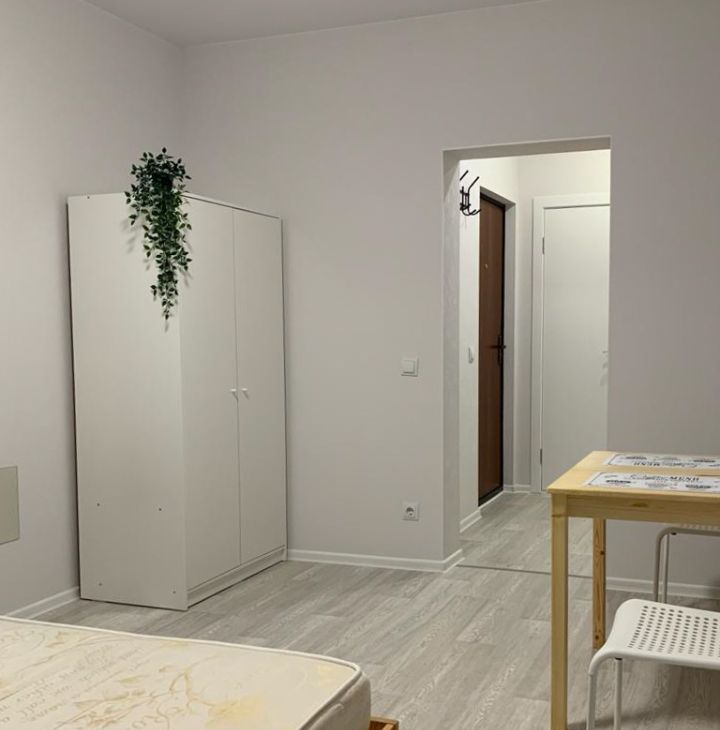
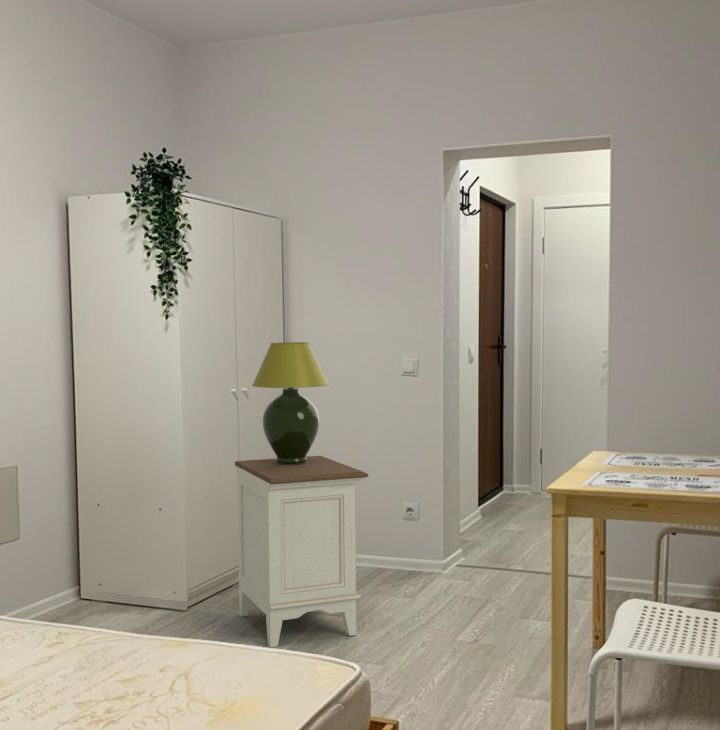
+ table lamp [251,341,330,465]
+ nightstand [234,455,369,648]
